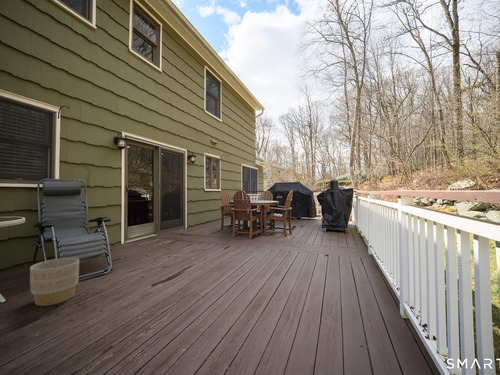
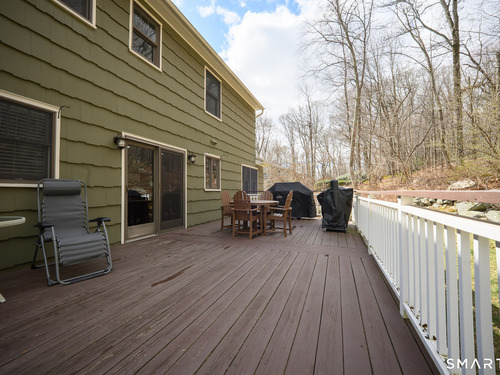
- planter [29,257,80,307]
